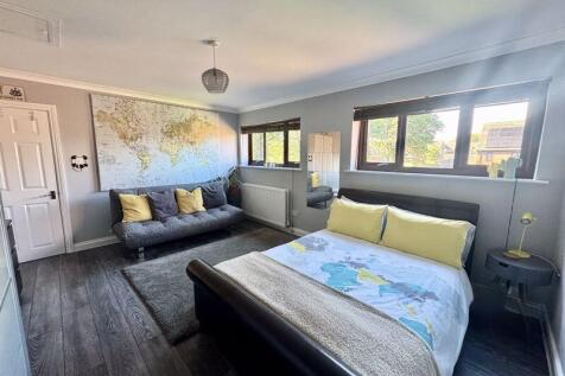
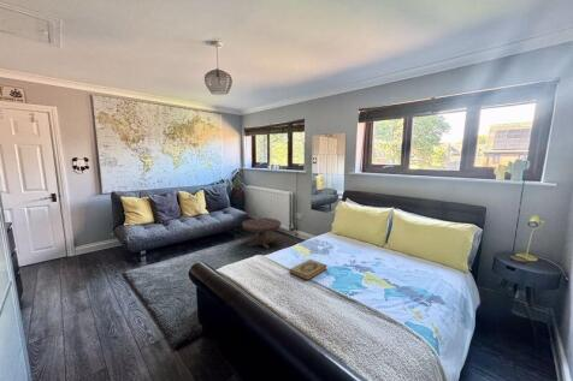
+ hardback book [289,258,329,281]
+ side table [241,216,282,250]
